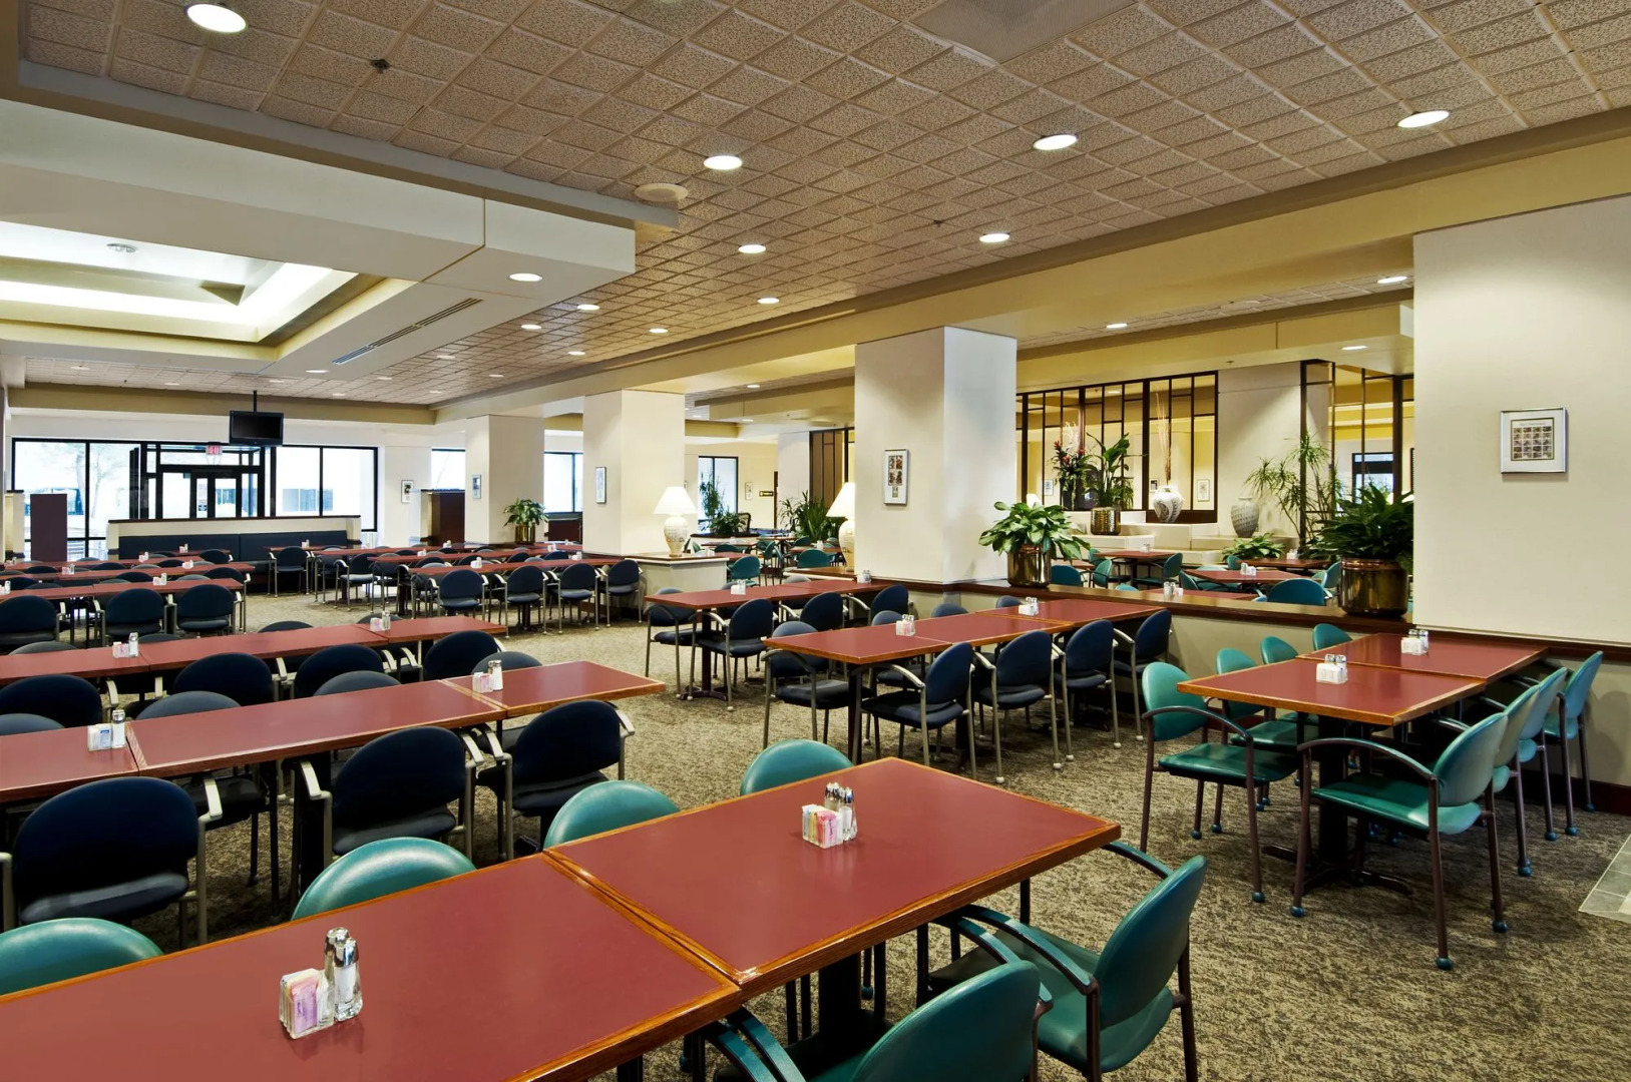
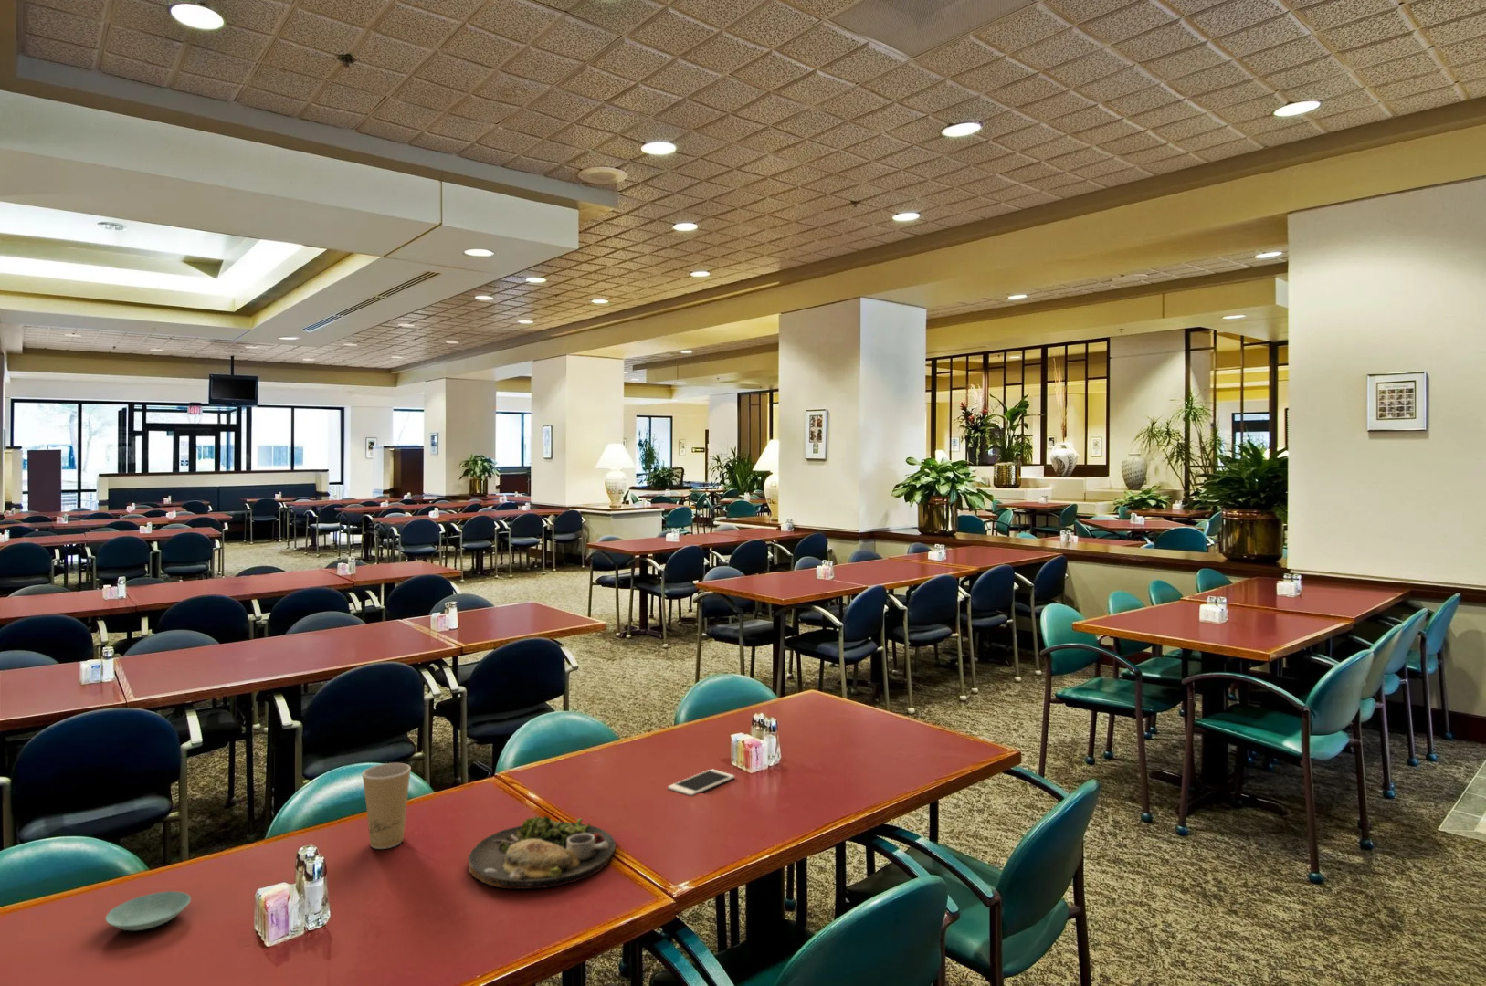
+ cell phone [667,768,735,797]
+ saucer [105,890,192,931]
+ paper cup [361,763,412,850]
+ dinner plate [468,814,616,890]
